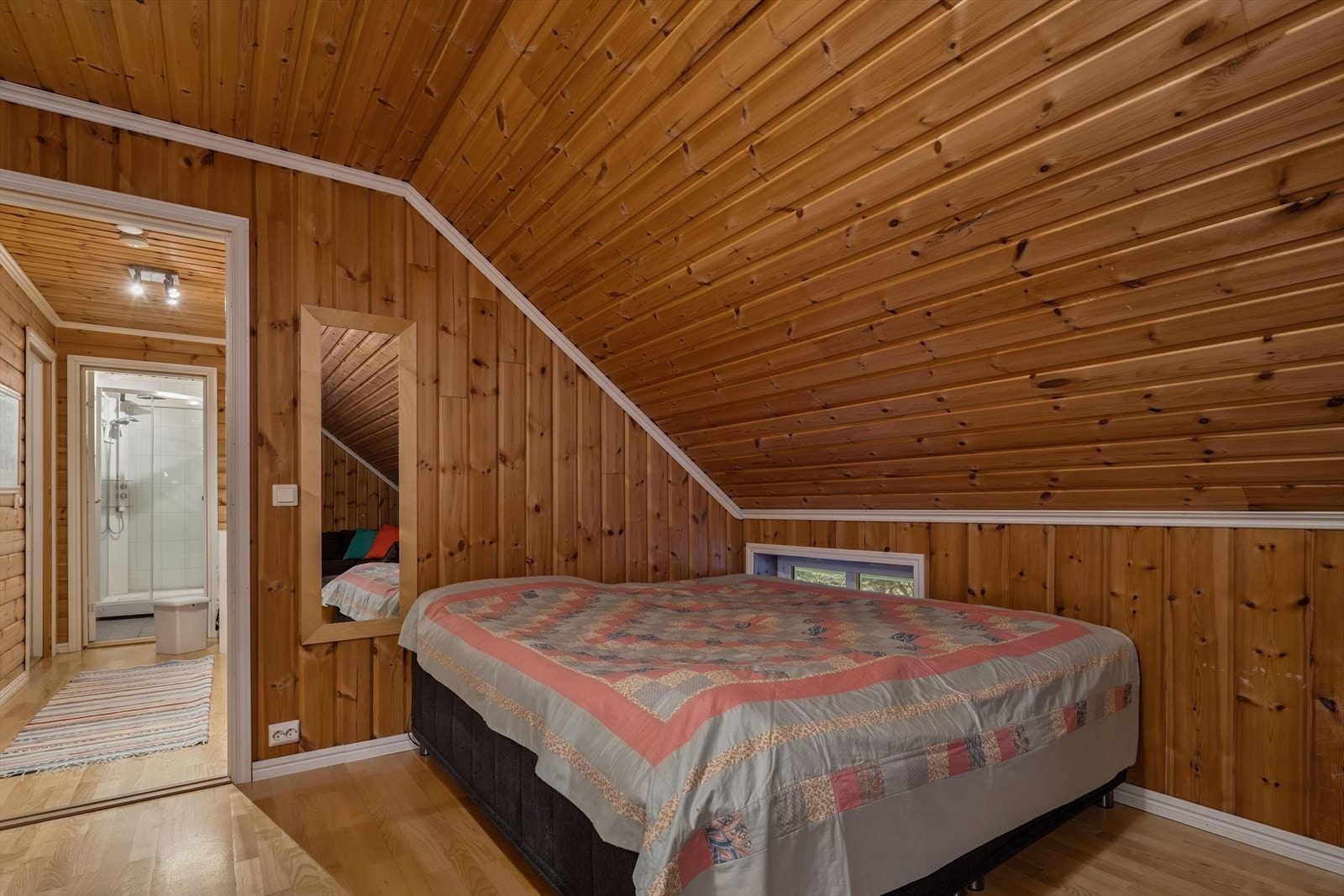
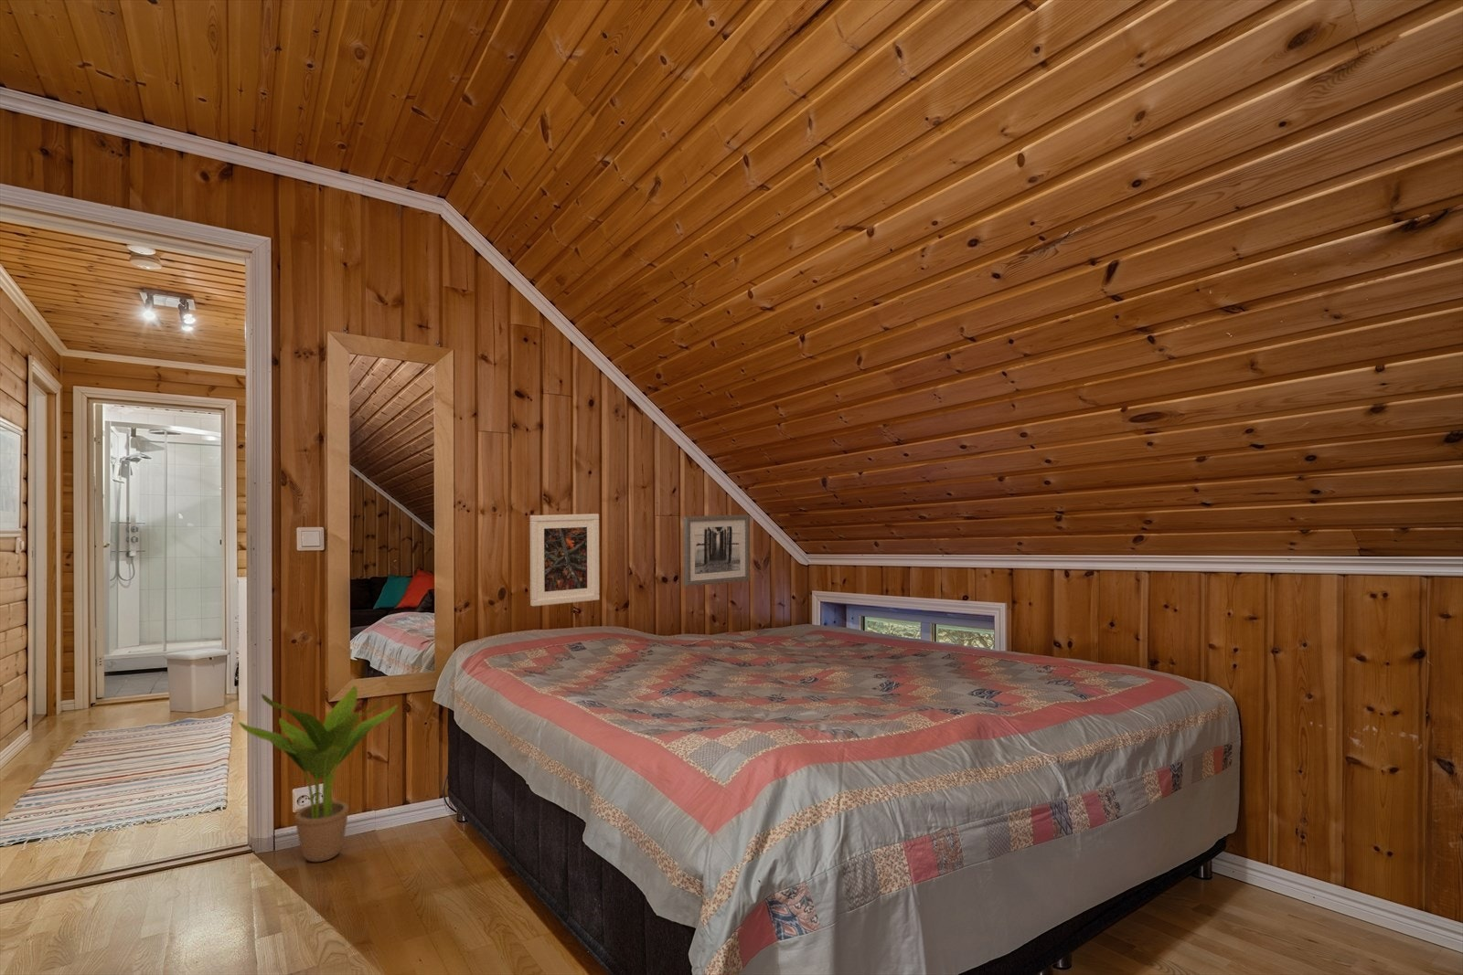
+ wall art [683,514,751,588]
+ potted plant [237,686,398,863]
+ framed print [529,513,600,607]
